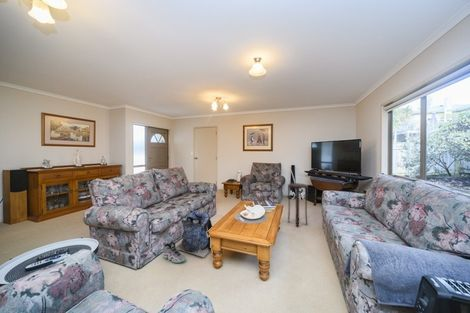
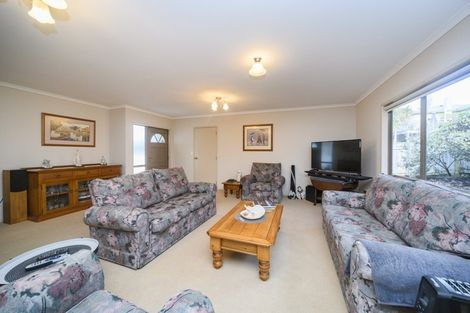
- stool [287,182,309,228]
- backpack [176,210,213,258]
- sneaker [162,239,187,264]
